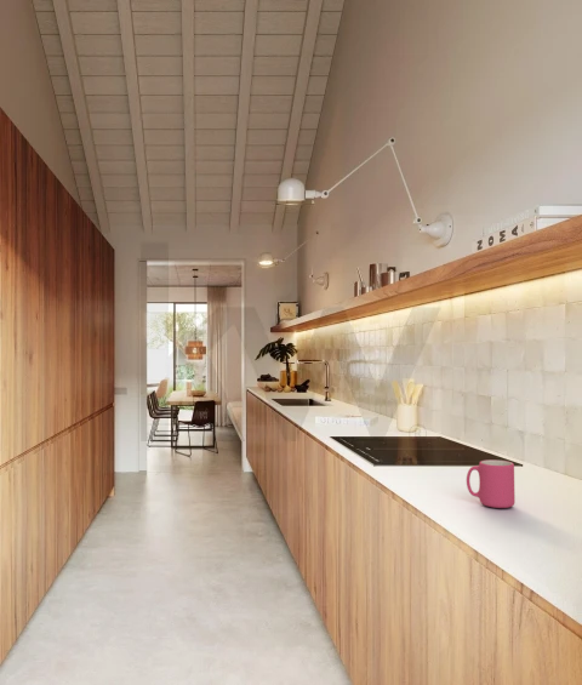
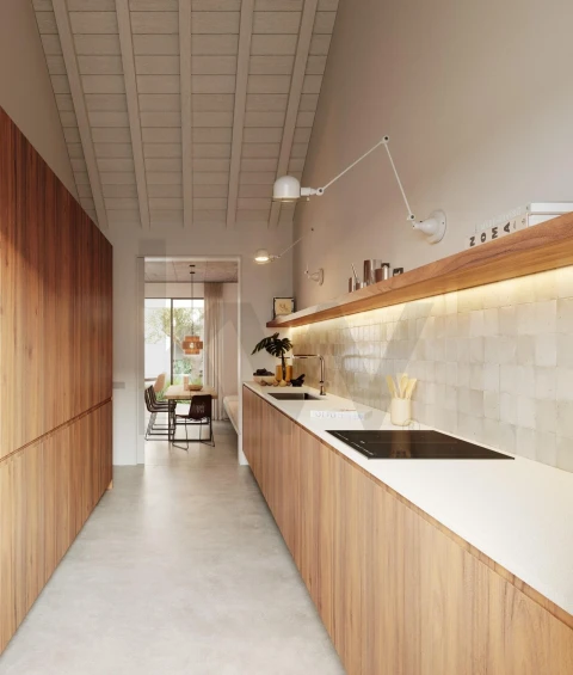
- mug [466,458,517,509]
